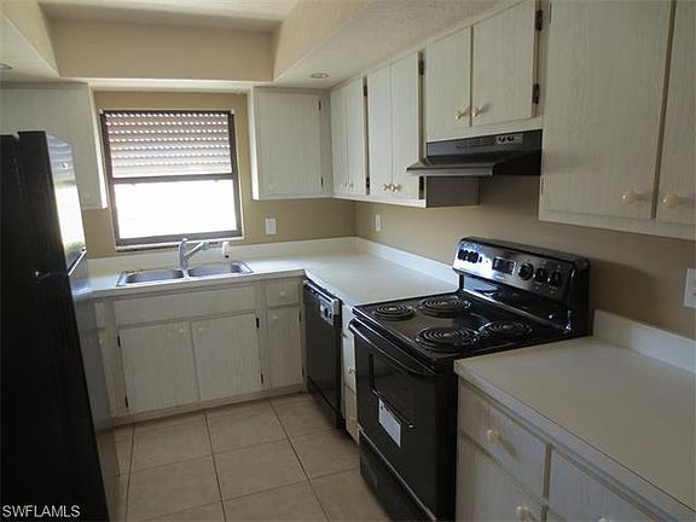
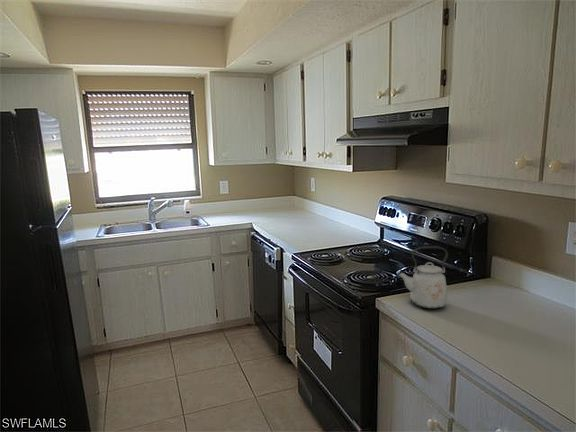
+ kettle [396,245,449,310]
